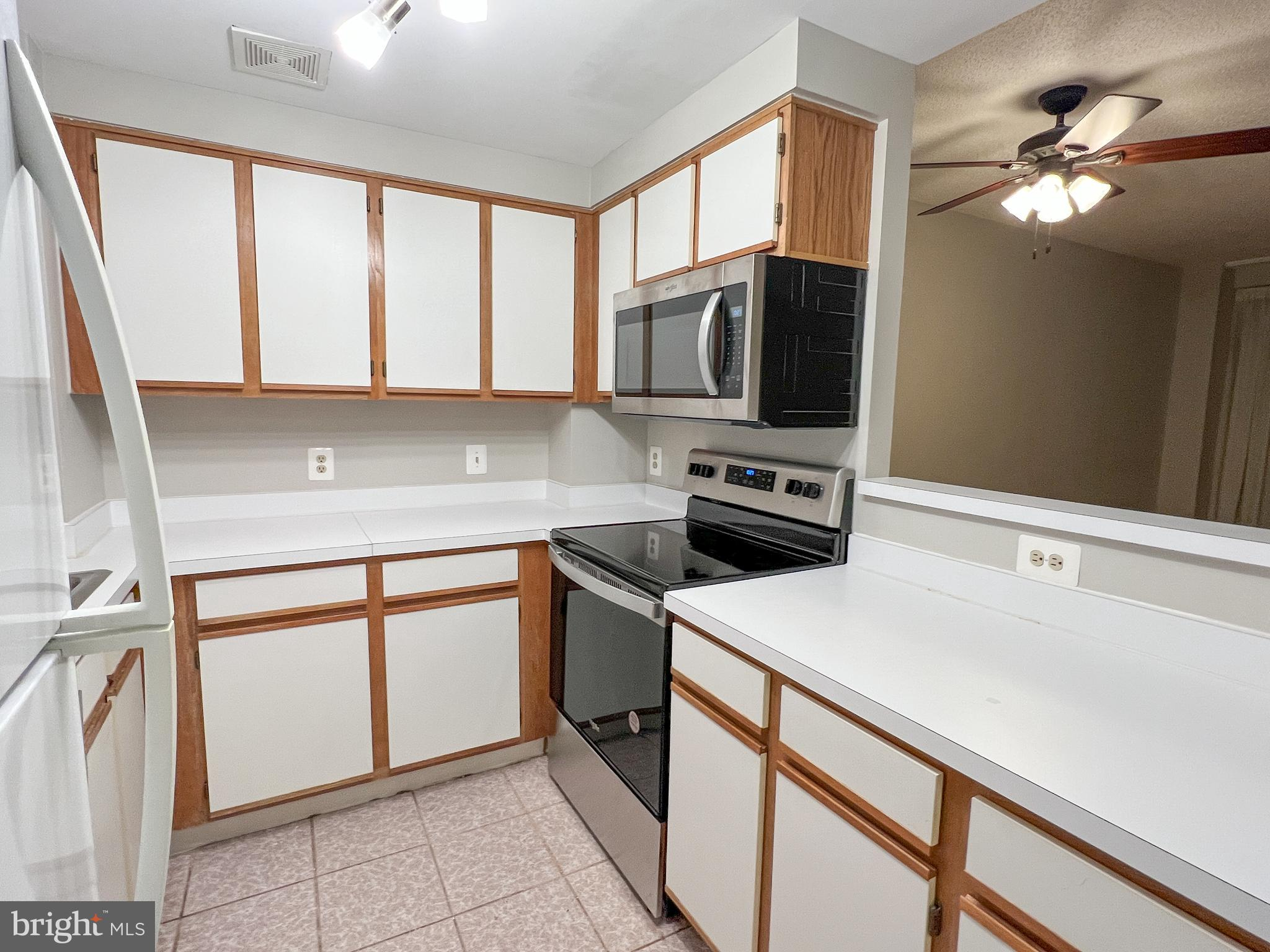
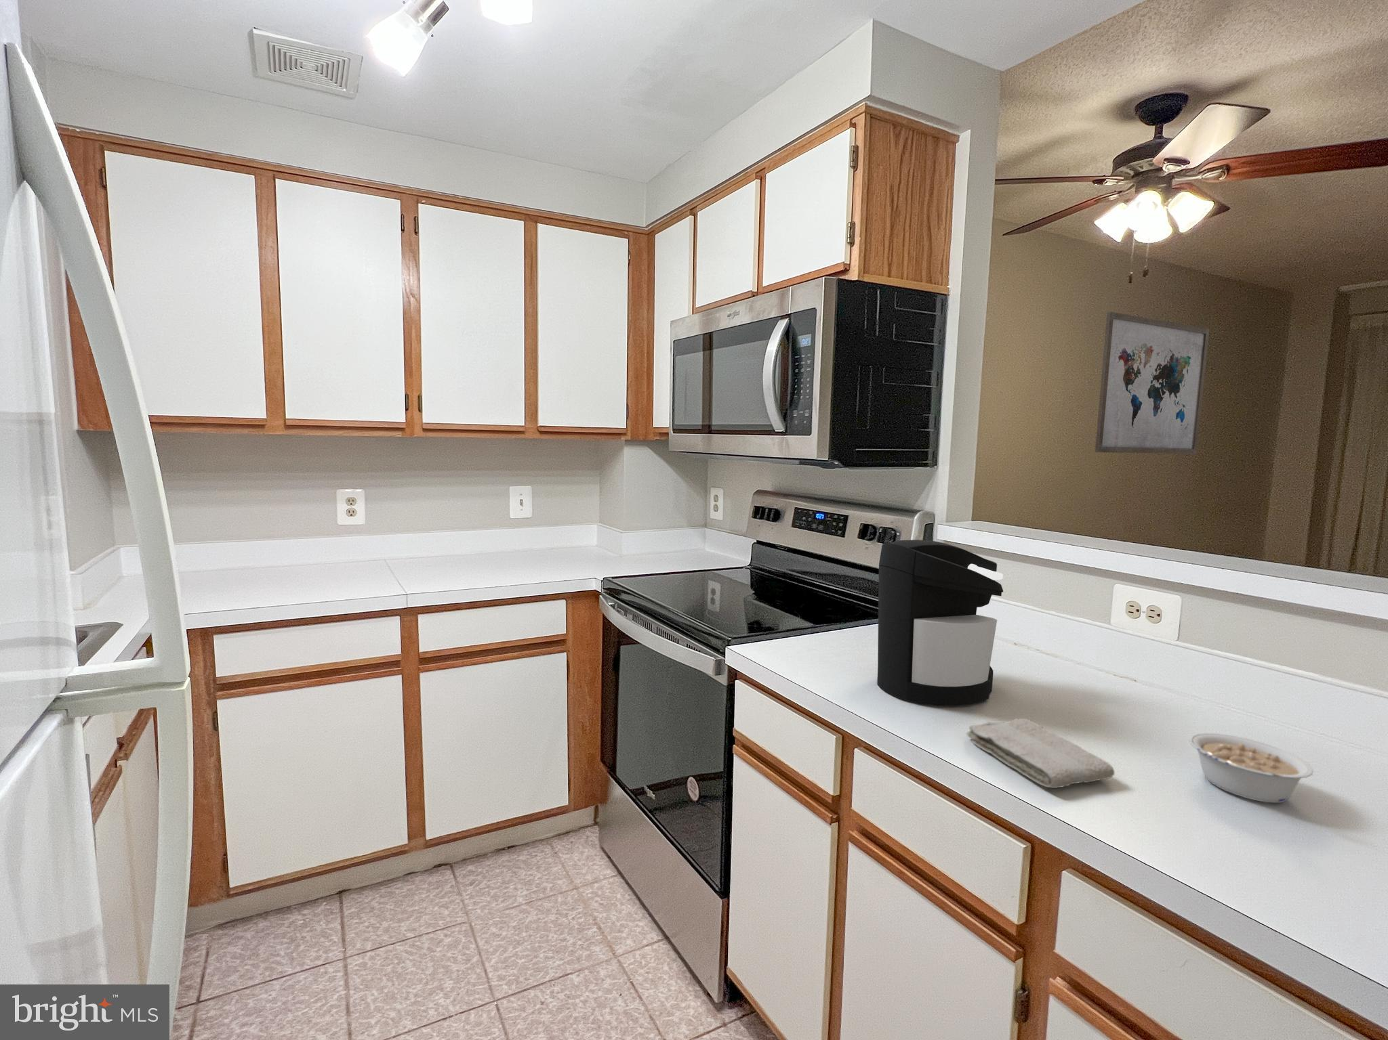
+ coffee maker [877,539,1004,707]
+ legume [1188,732,1314,804]
+ washcloth [966,718,1116,789]
+ wall art [1094,310,1210,454]
